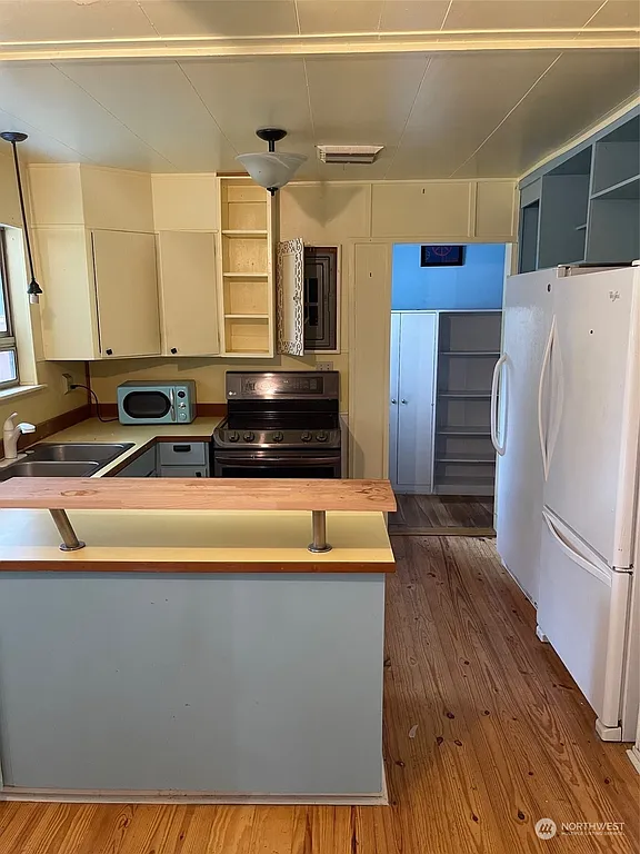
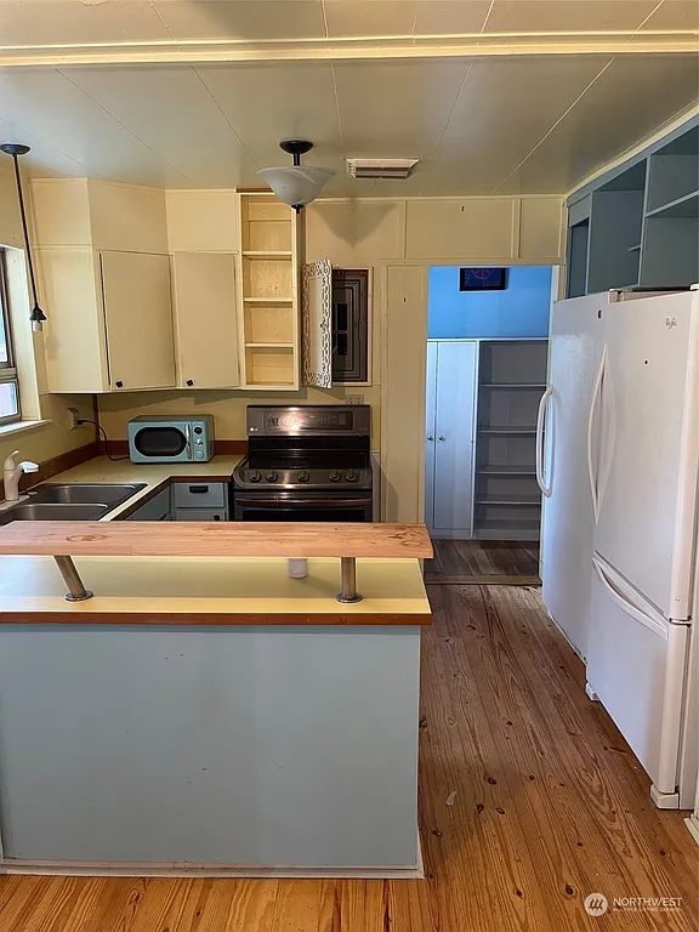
+ beverage can [286,557,308,579]
